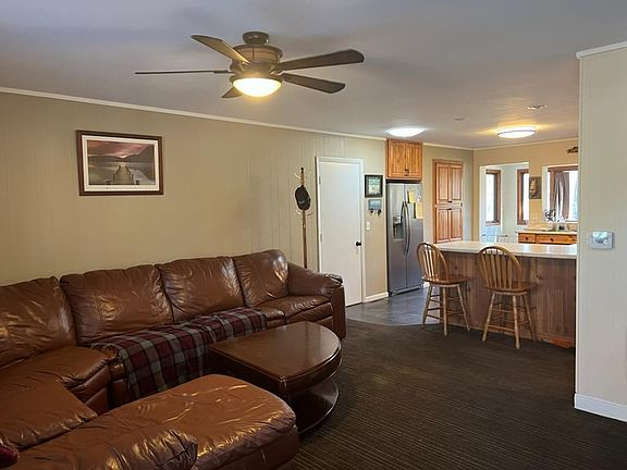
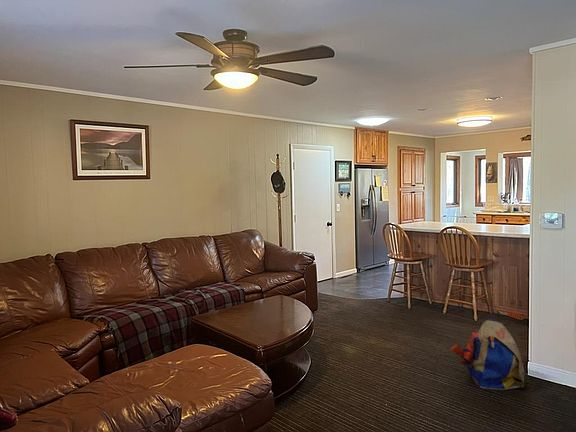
+ backpack [450,318,525,391]
